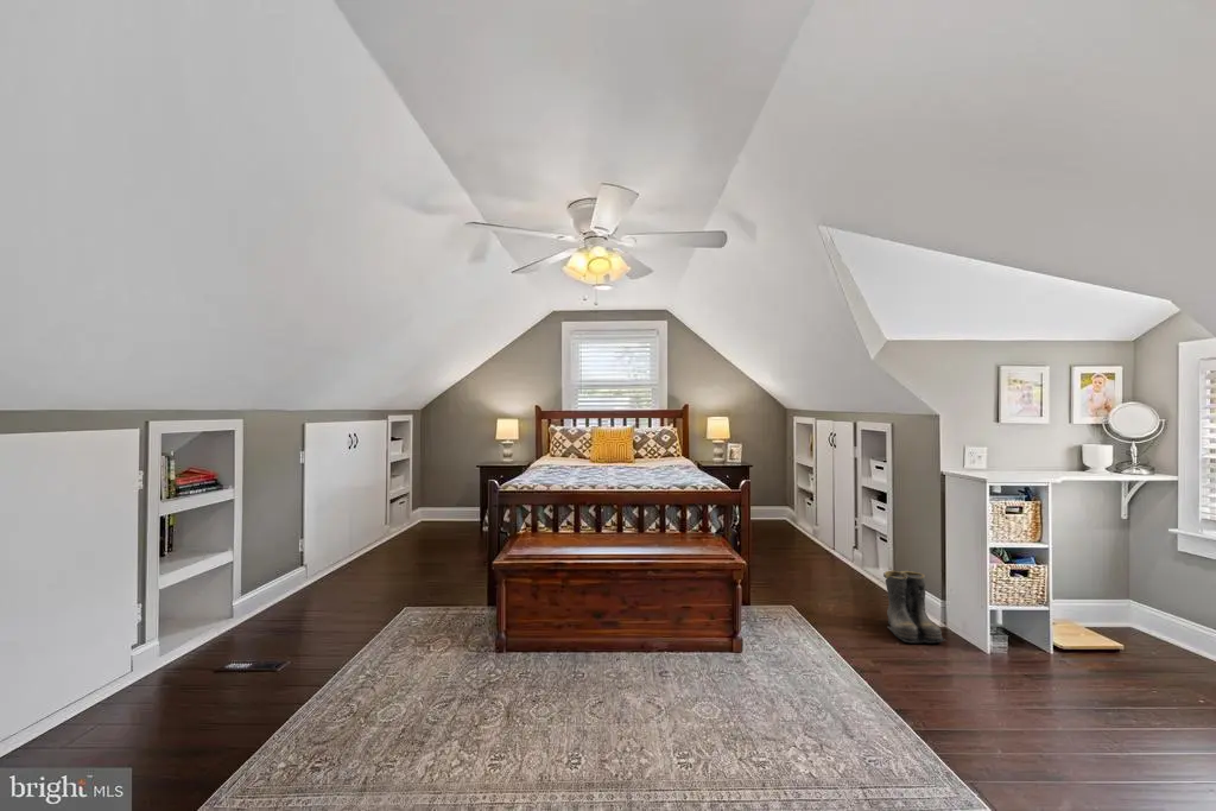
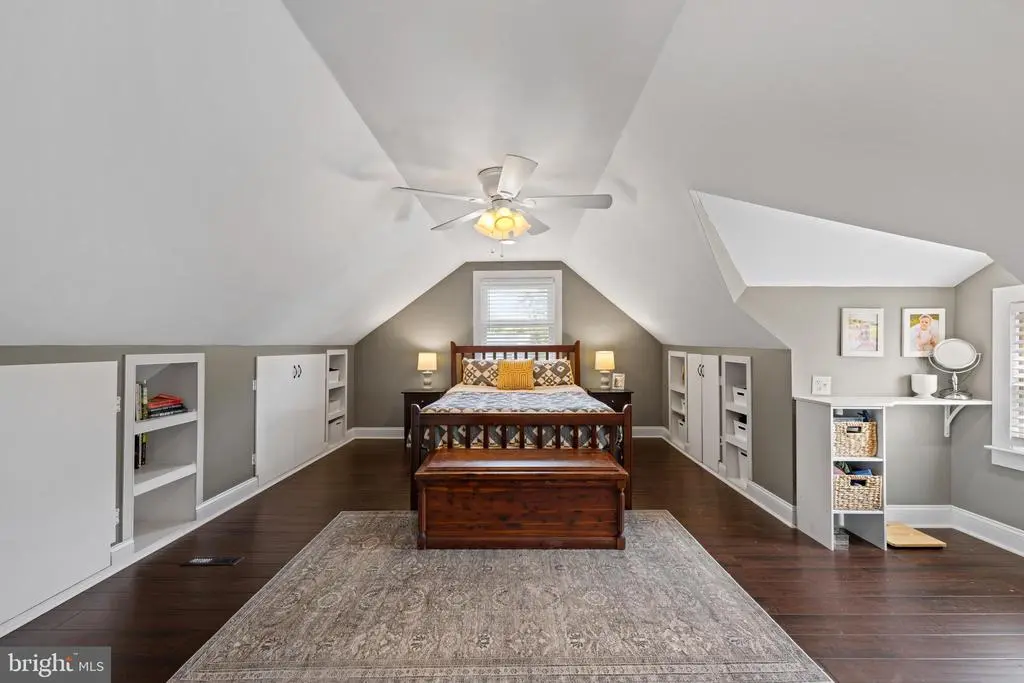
- boots [882,570,948,645]
